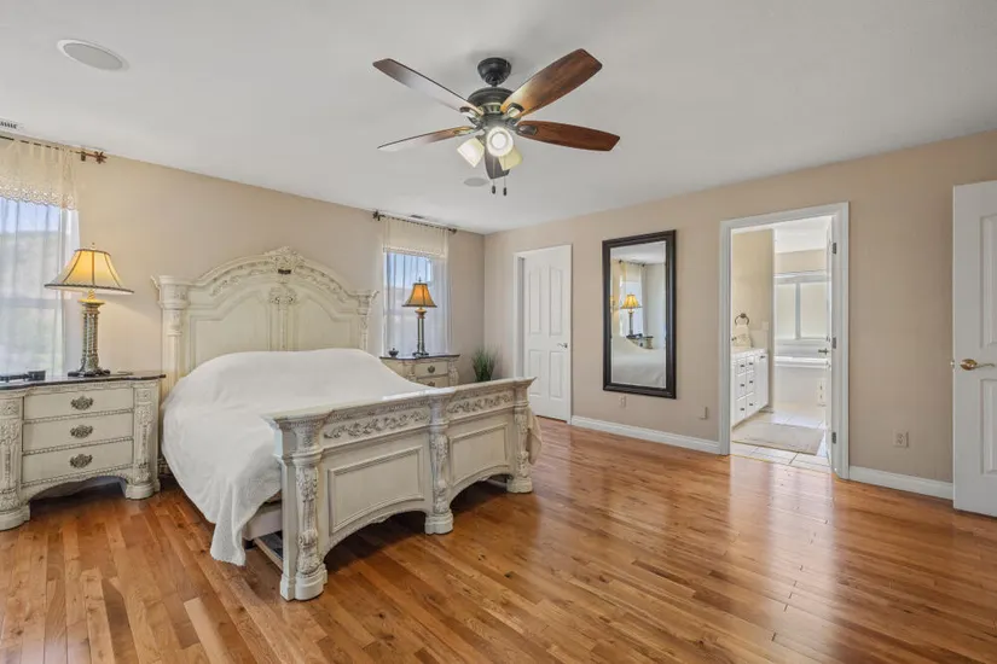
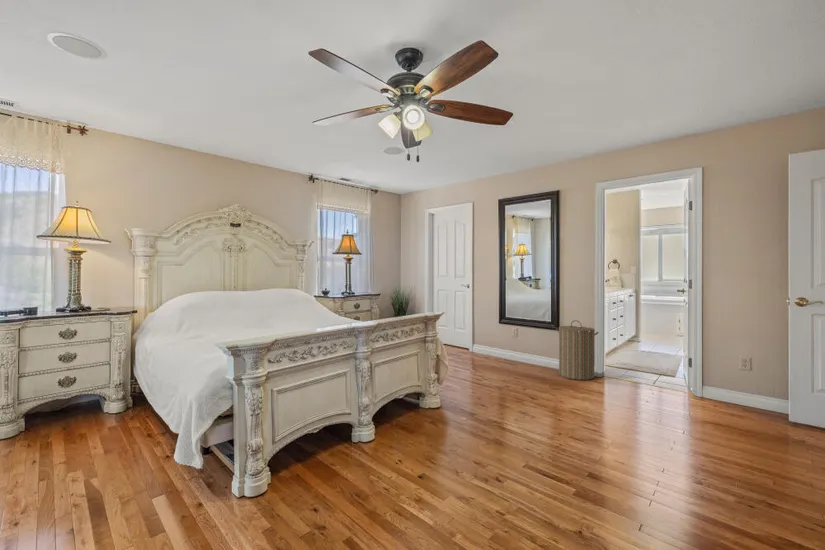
+ laundry hamper [555,319,600,381]
